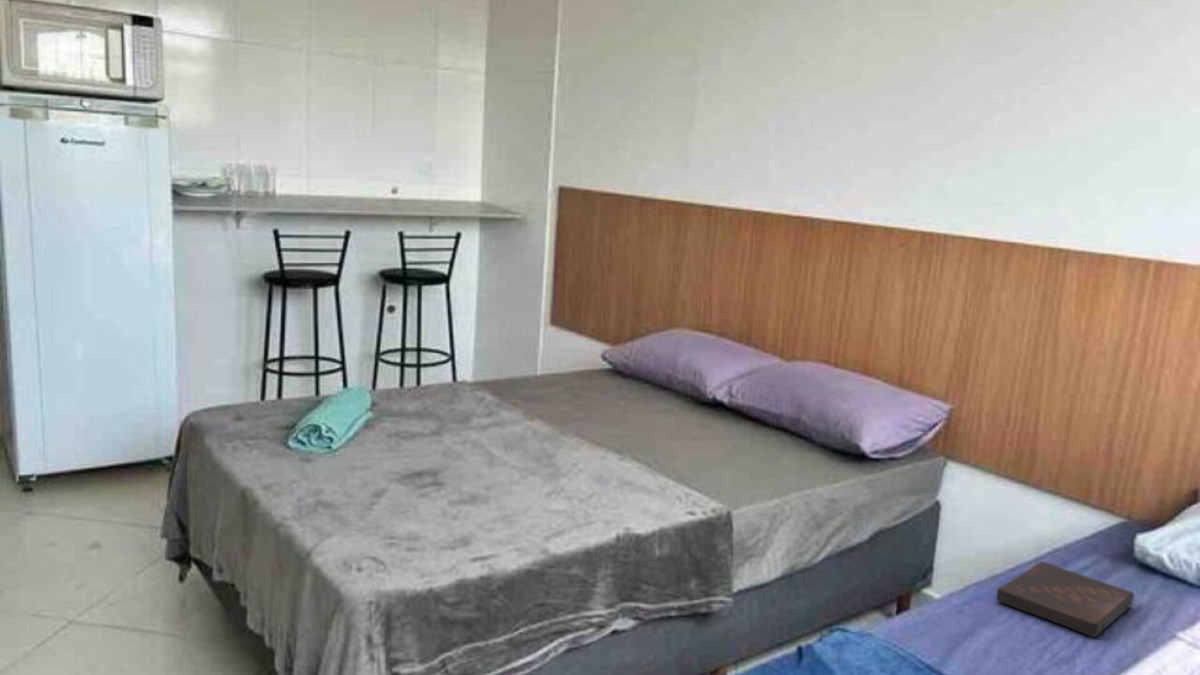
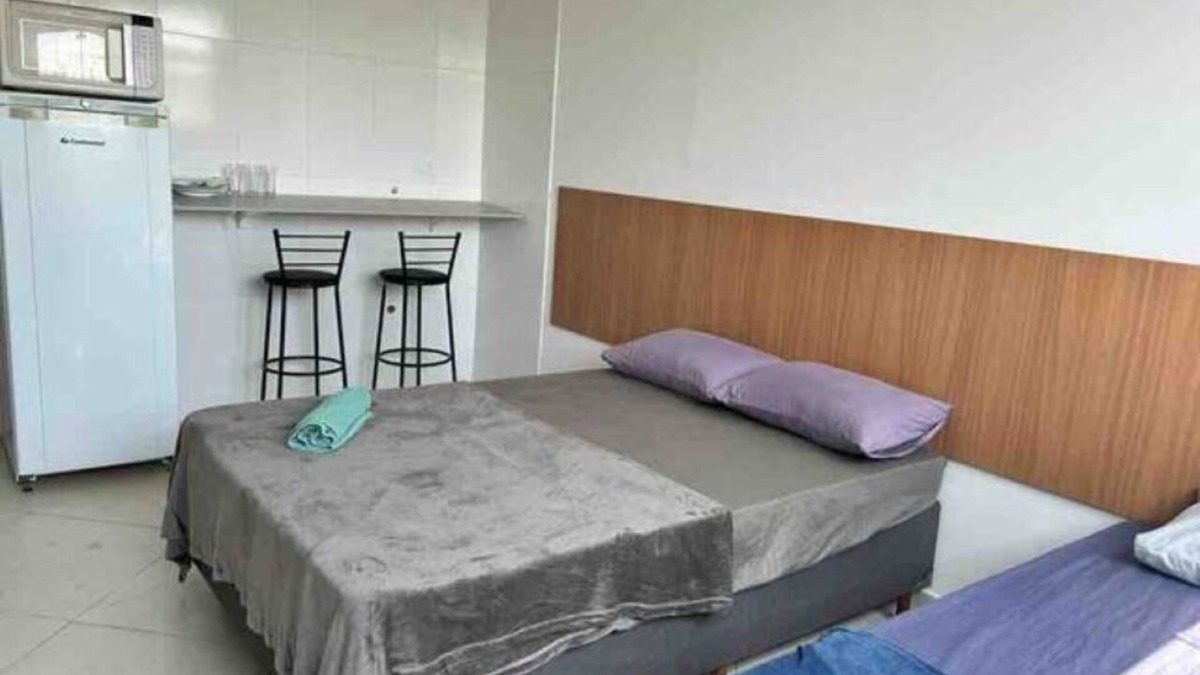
- book [995,560,1135,638]
